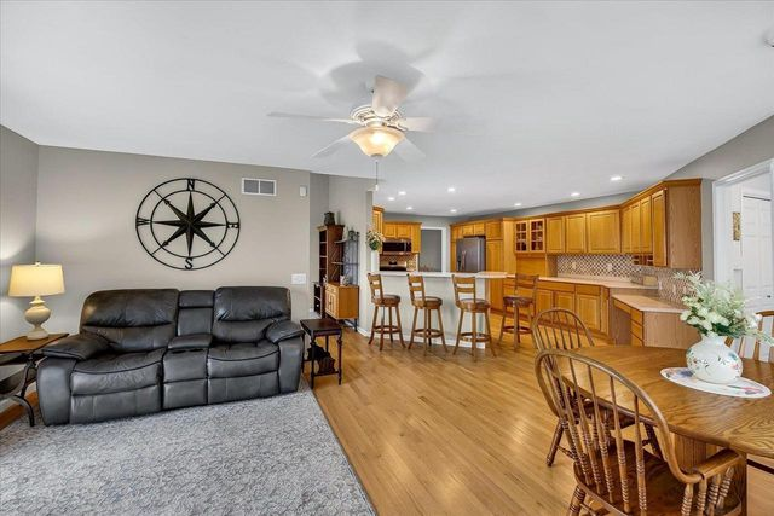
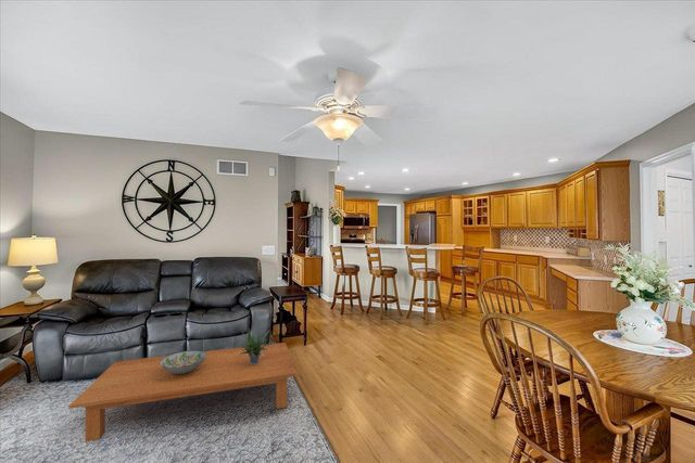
+ decorative bowl [160,349,207,374]
+ potted plant [230,325,278,364]
+ coffee table [67,342,298,443]
